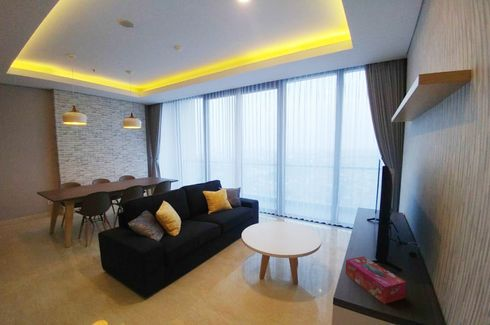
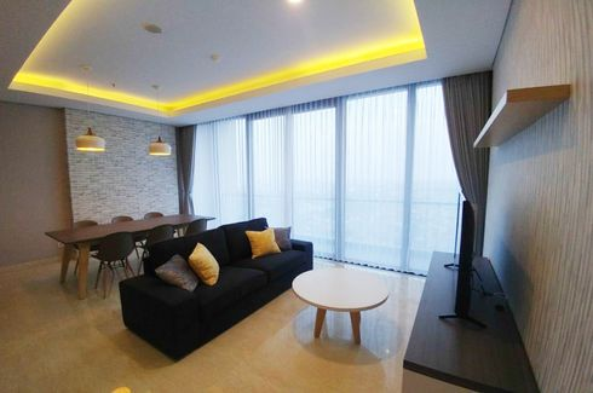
- tissue box [344,255,407,305]
